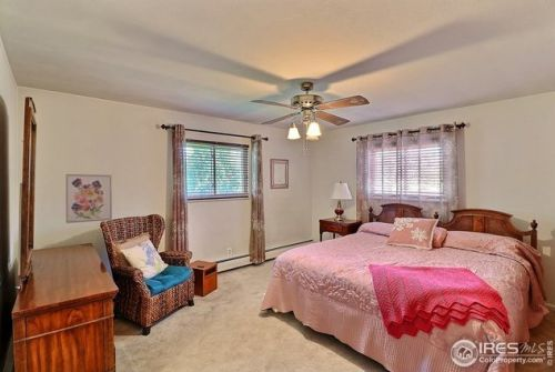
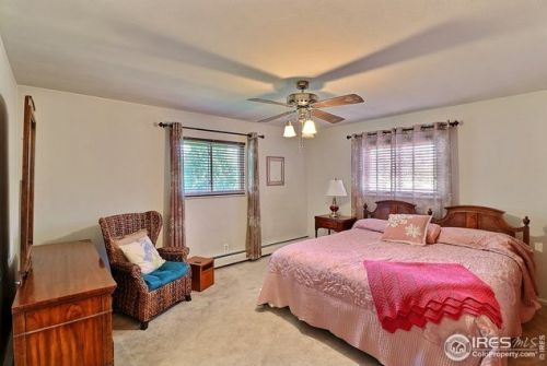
- wall art [64,173,113,224]
